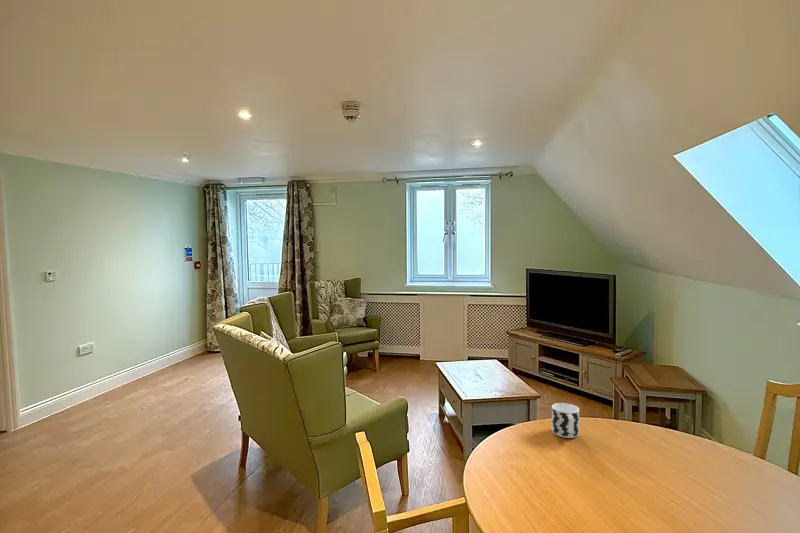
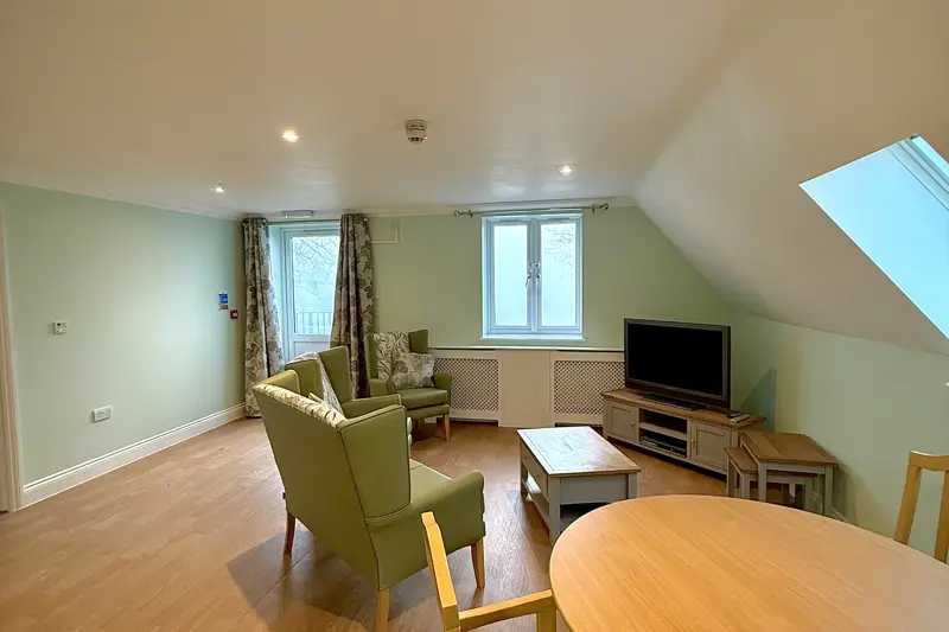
- cup [551,402,580,439]
